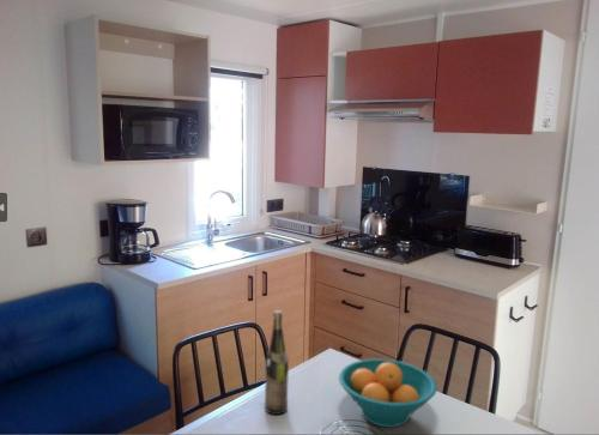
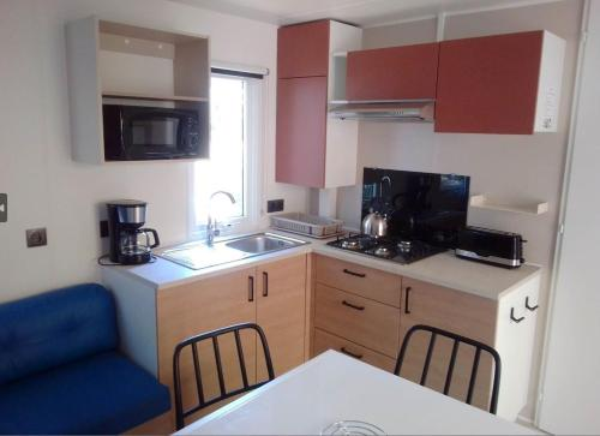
- fruit bowl [338,358,438,428]
- wine bottle [264,309,290,416]
